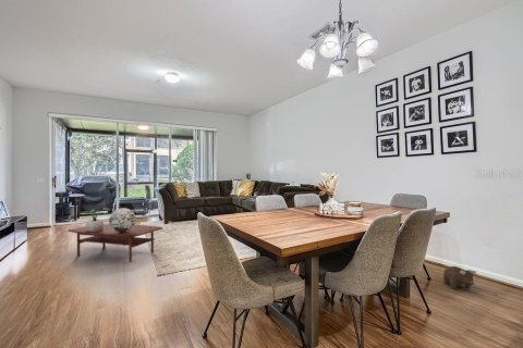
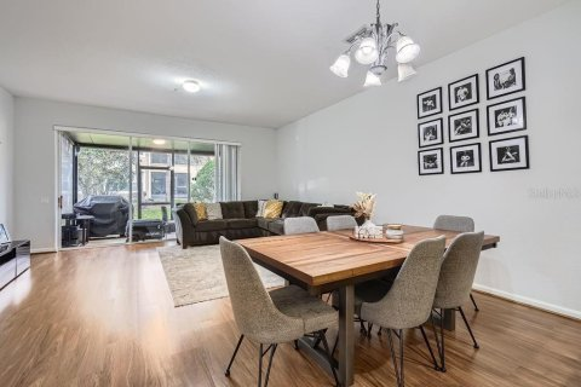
- plush toy [442,265,477,289]
- potted plant [80,207,111,232]
- coffee table [66,223,163,263]
- decorative sphere [108,208,137,233]
